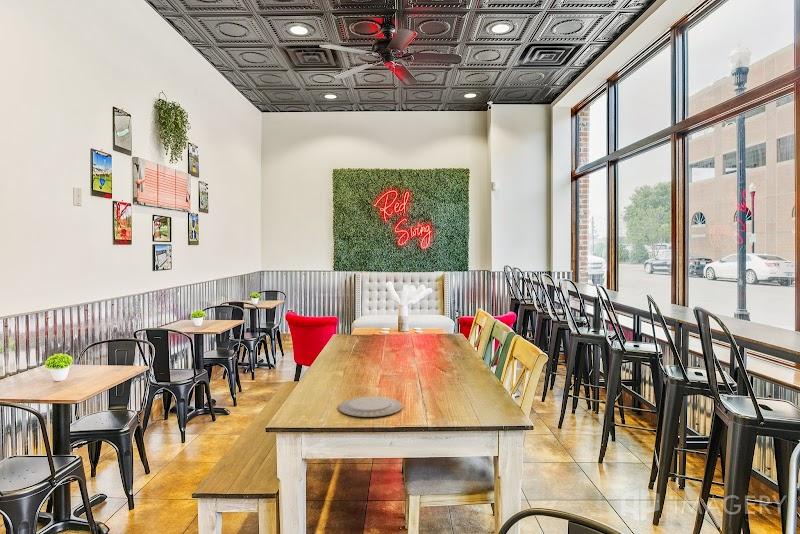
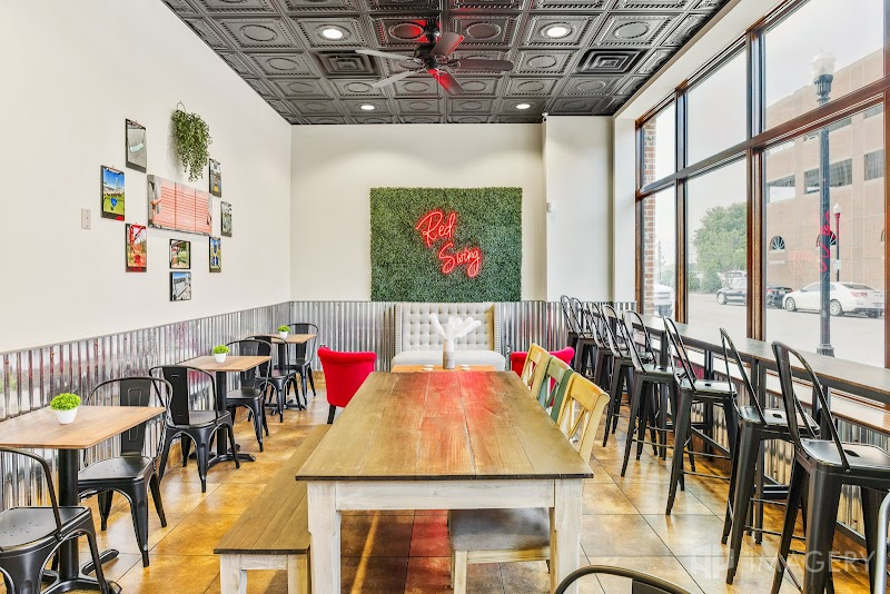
- chinaware [337,396,404,418]
